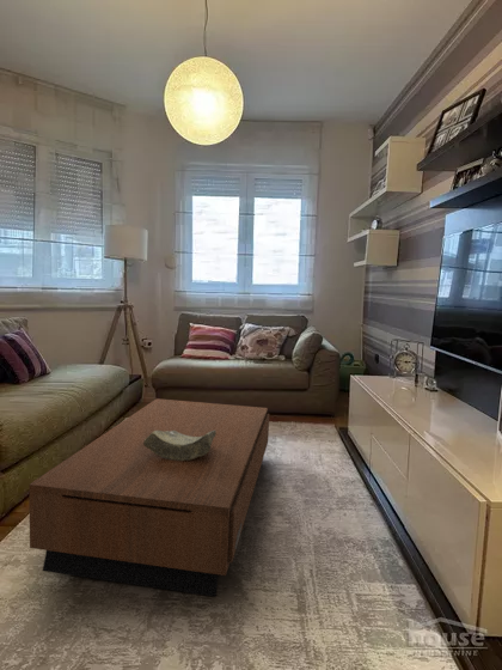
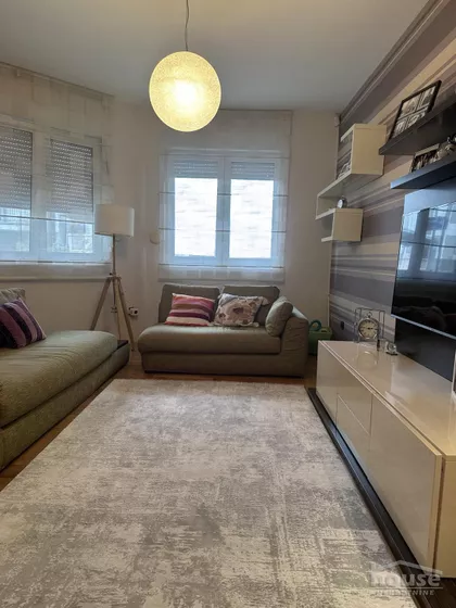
- coffee table [27,397,270,597]
- decorative bowl [143,431,216,461]
